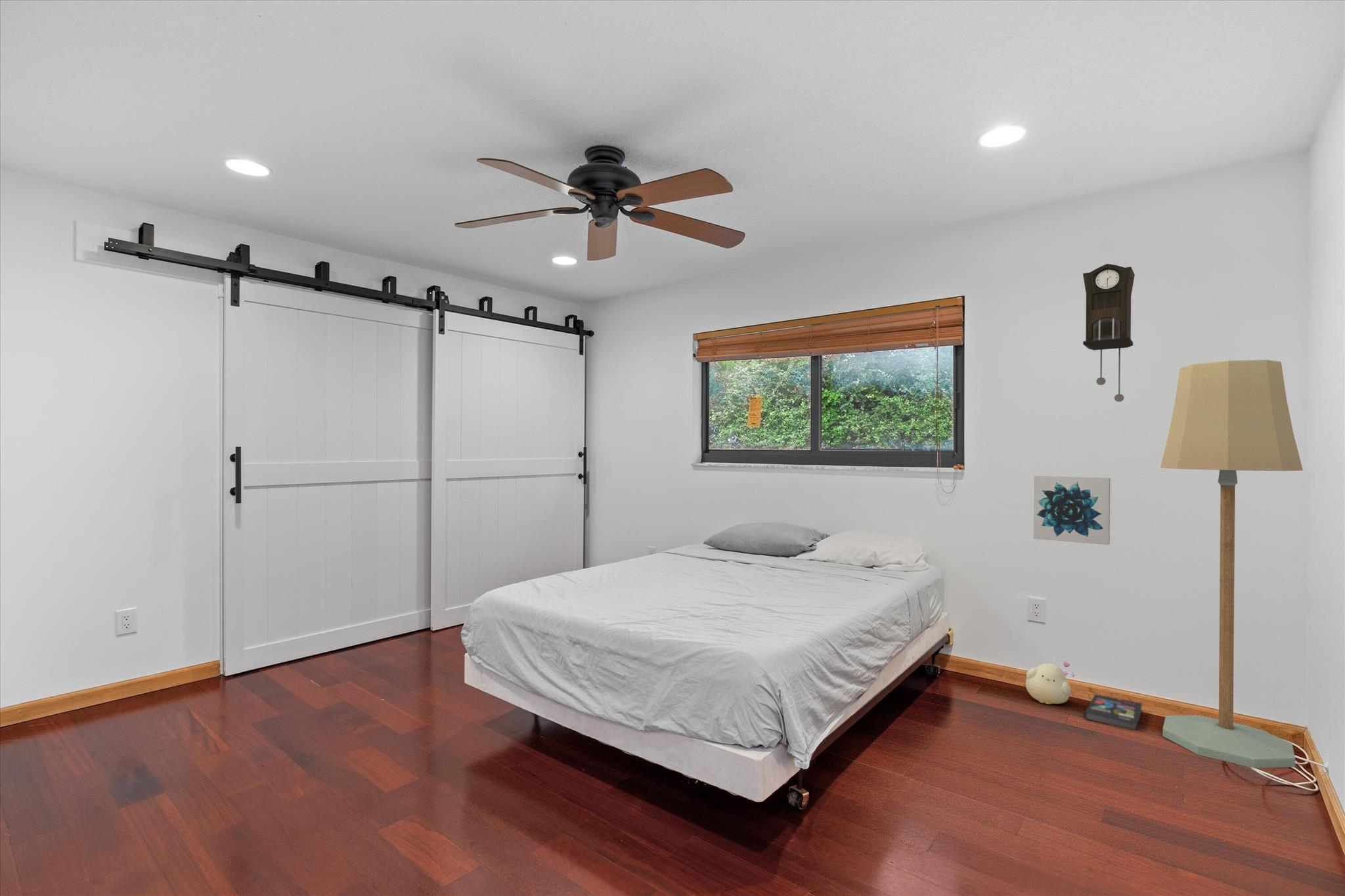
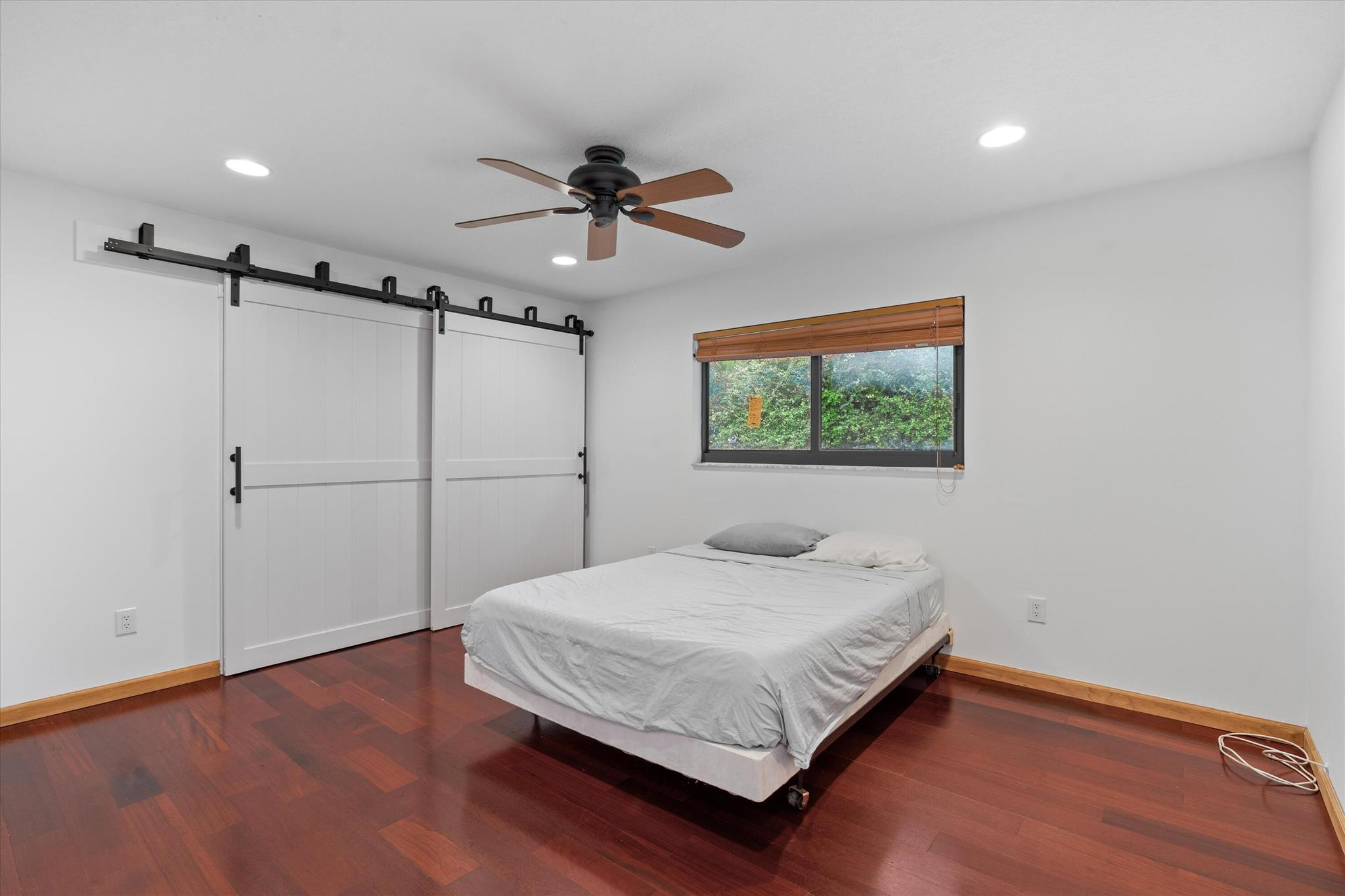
- floor lamp [1160,359,1304,769]
- book [1084,694,1143,731]
- wall art [1033,475,1111,545]
- pendulum clock [1082,263,1136,402]
- plush toy [1025,661,1076,705]
